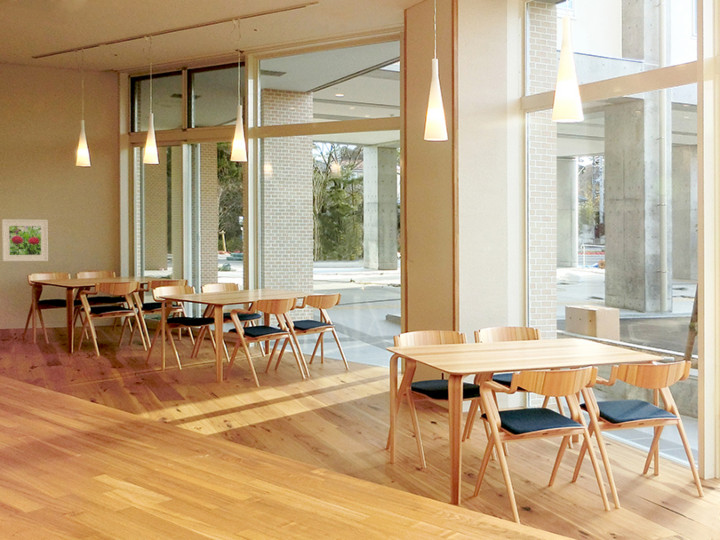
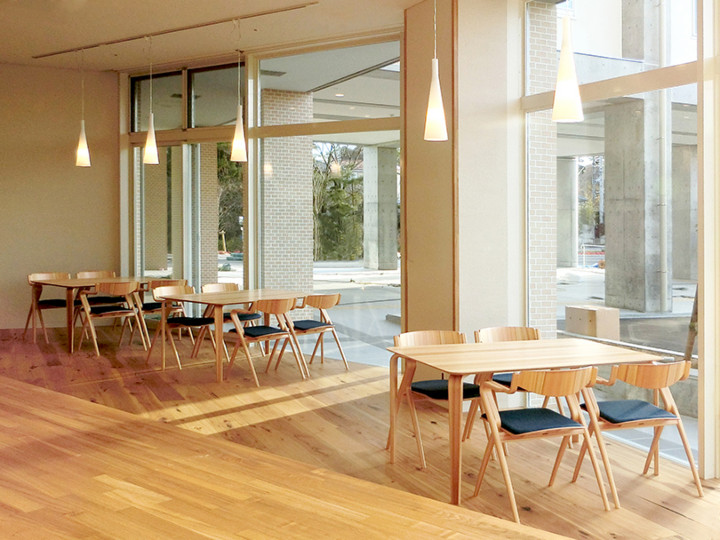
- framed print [1,218,49,262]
